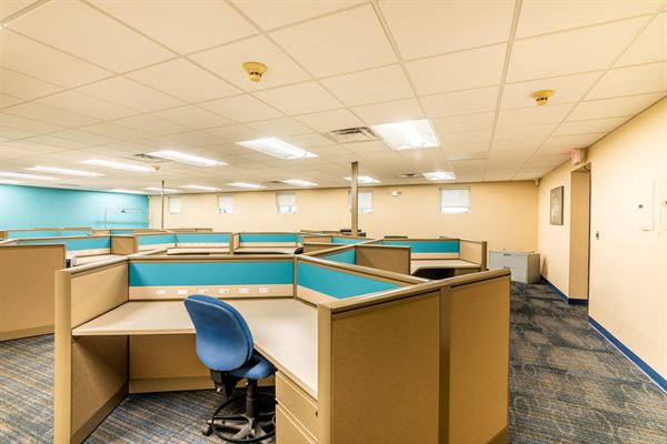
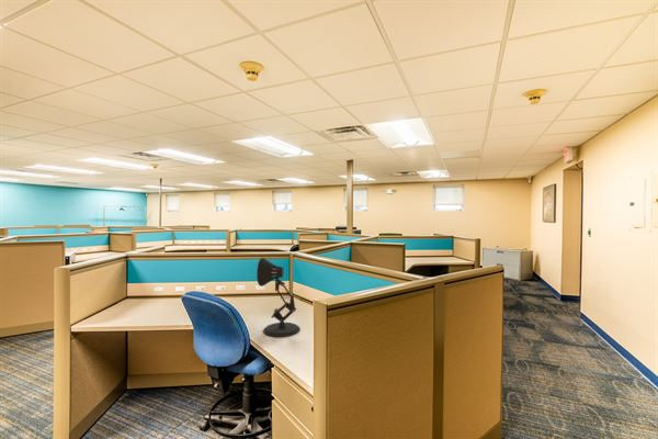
+ desk lamp [256,257,302,338]
